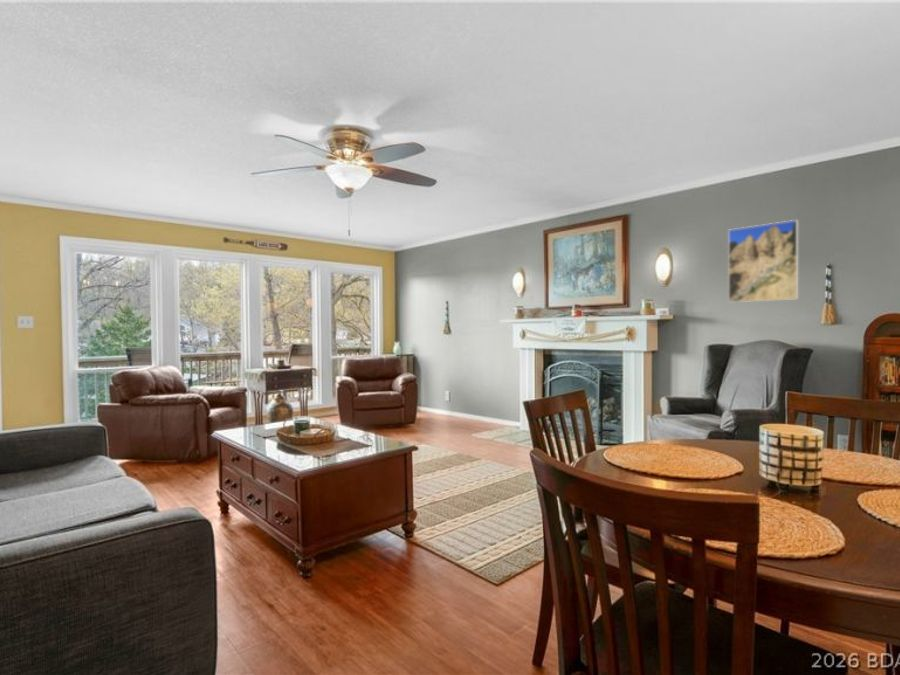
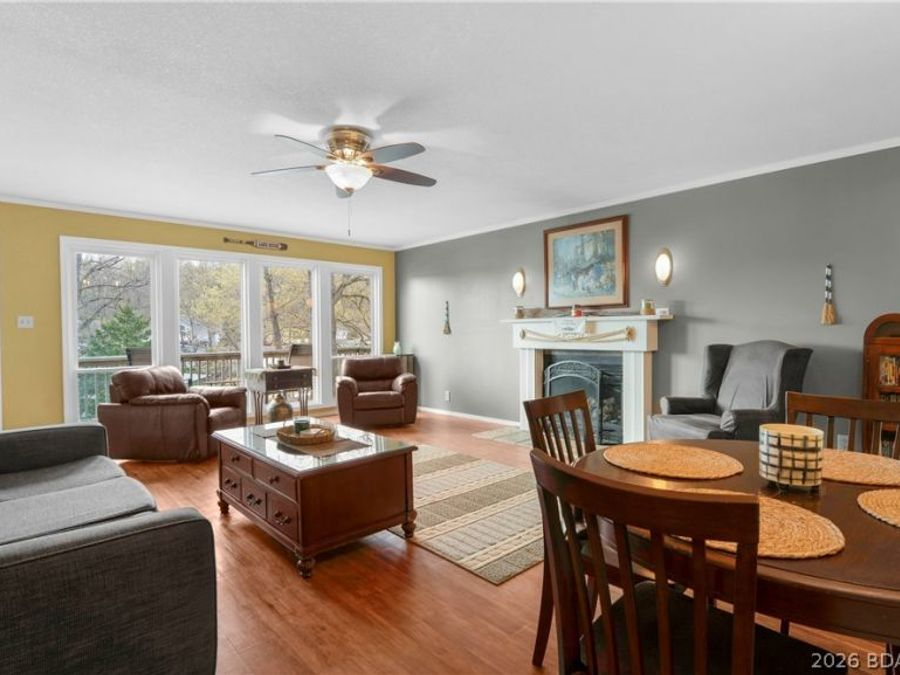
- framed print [727,219,799,303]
